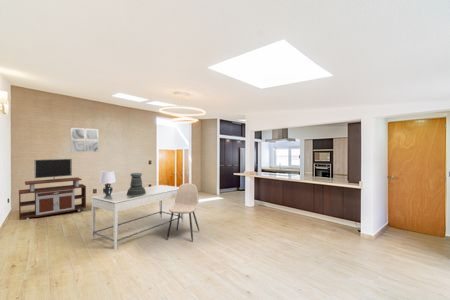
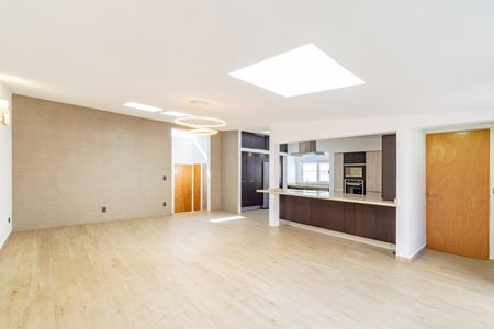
- chair [166,182,200,243]
- tv stand [18,158,87,220]
- dining table [91,184,184,250]
- lamp [98,170,117,196]
- pedestal [127,172,146,196]
- wall art [70,127,99,153]
